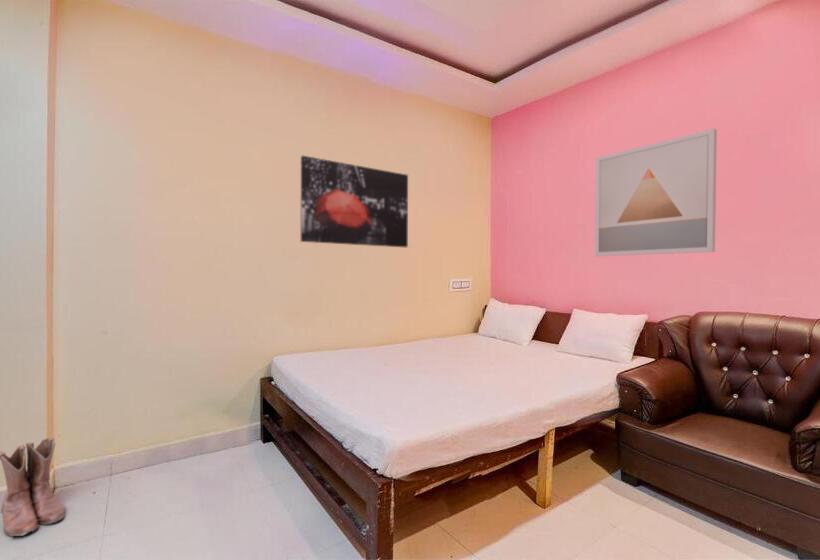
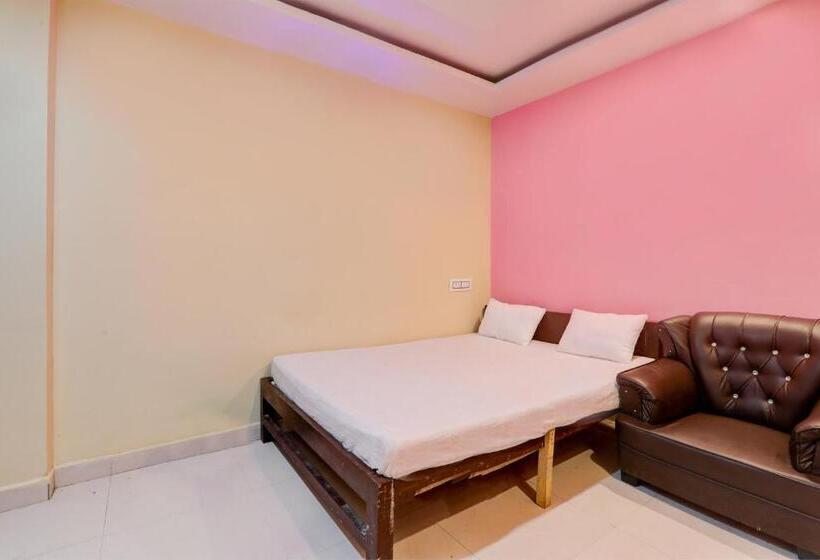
- wall art [594,128,718,257]
- boots [0,436,66,538]
- wall art [300,155,409,248]
